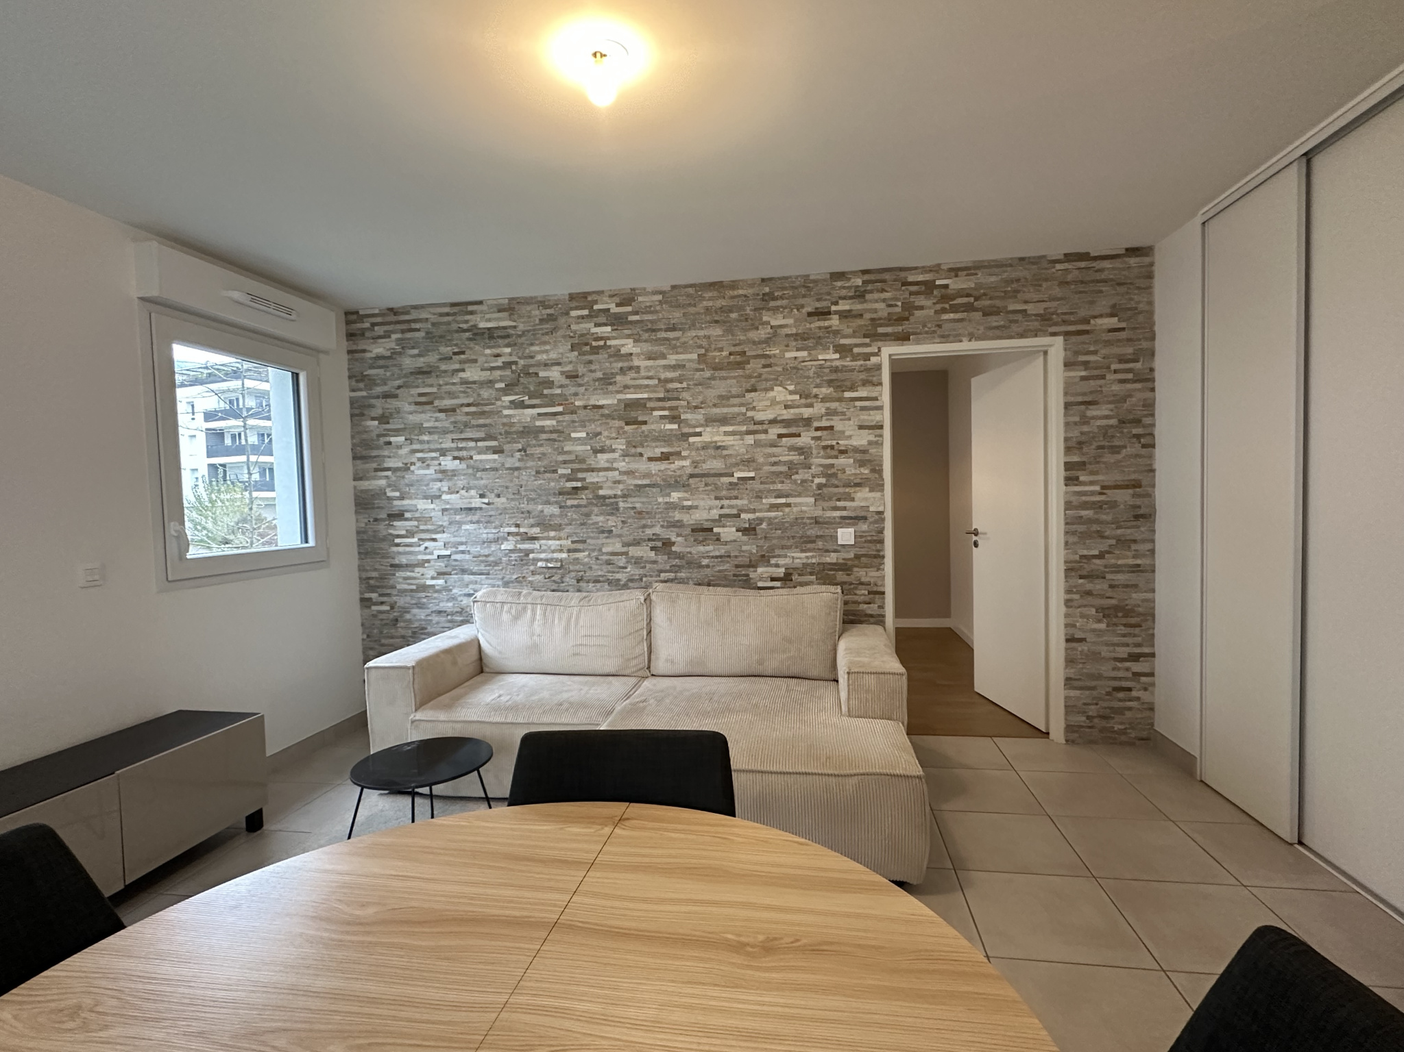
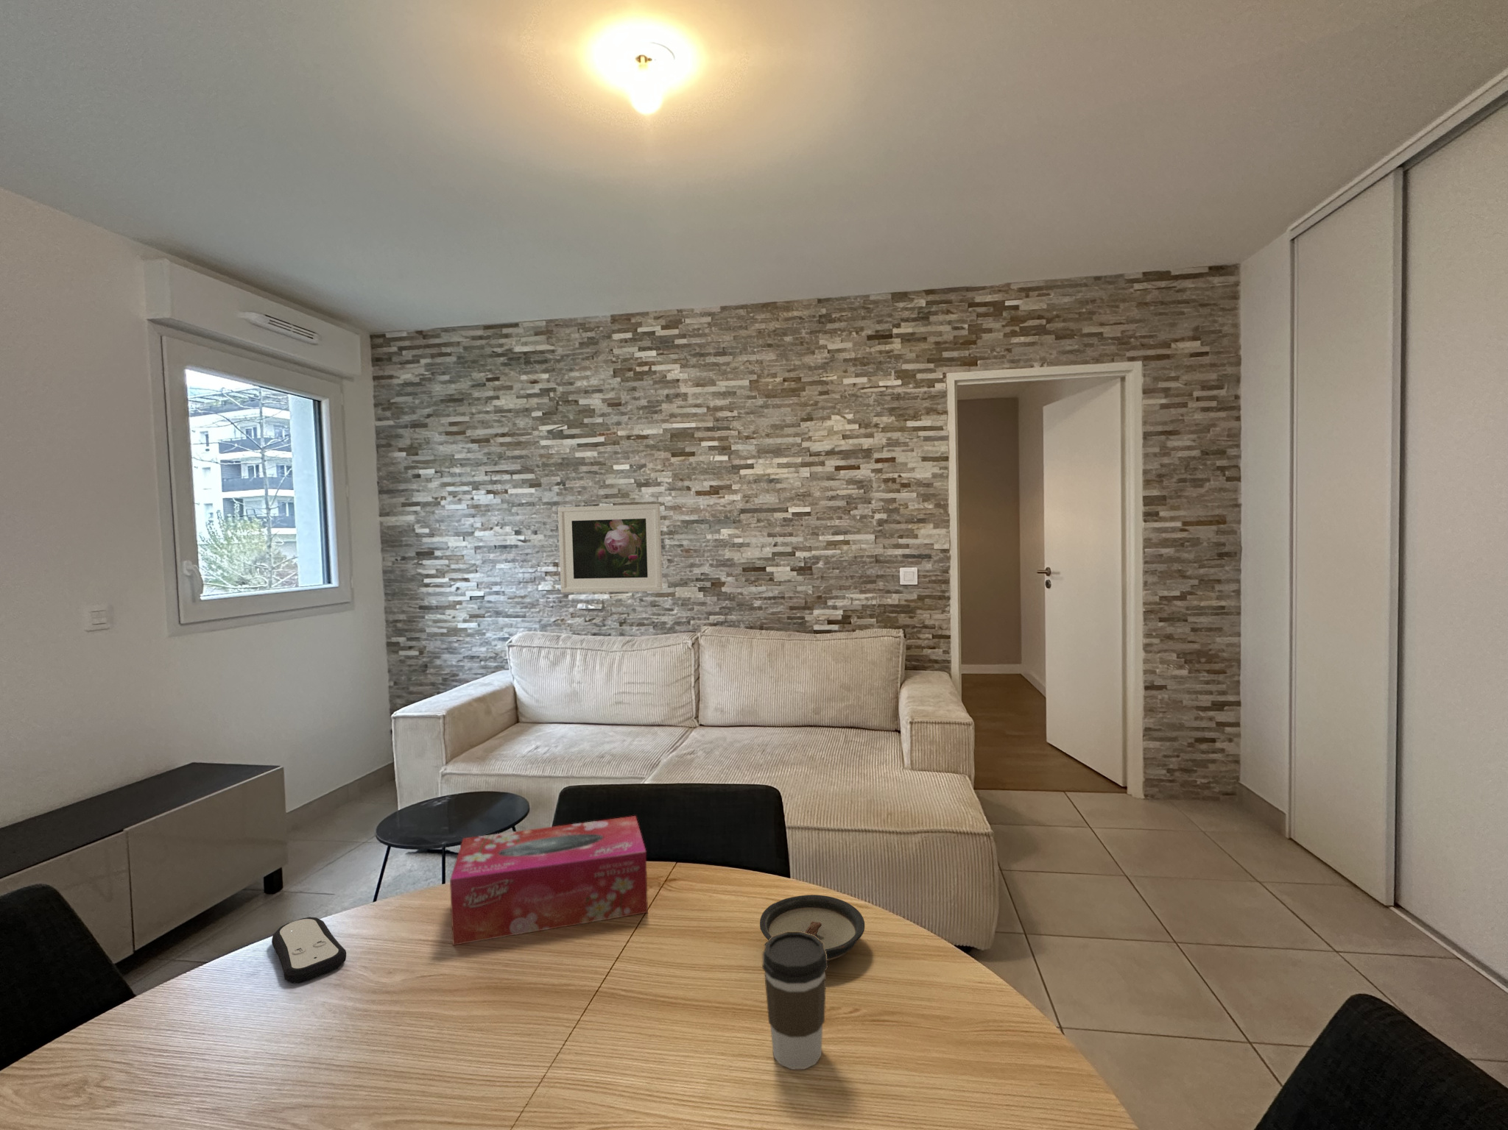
+ saucer [759,894,866,961]
+ coffee cup [762,932,829,1071]
+ remote control [271,916,347,984]
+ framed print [557,503,664,593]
+ tissue box [449,815,648,946]
